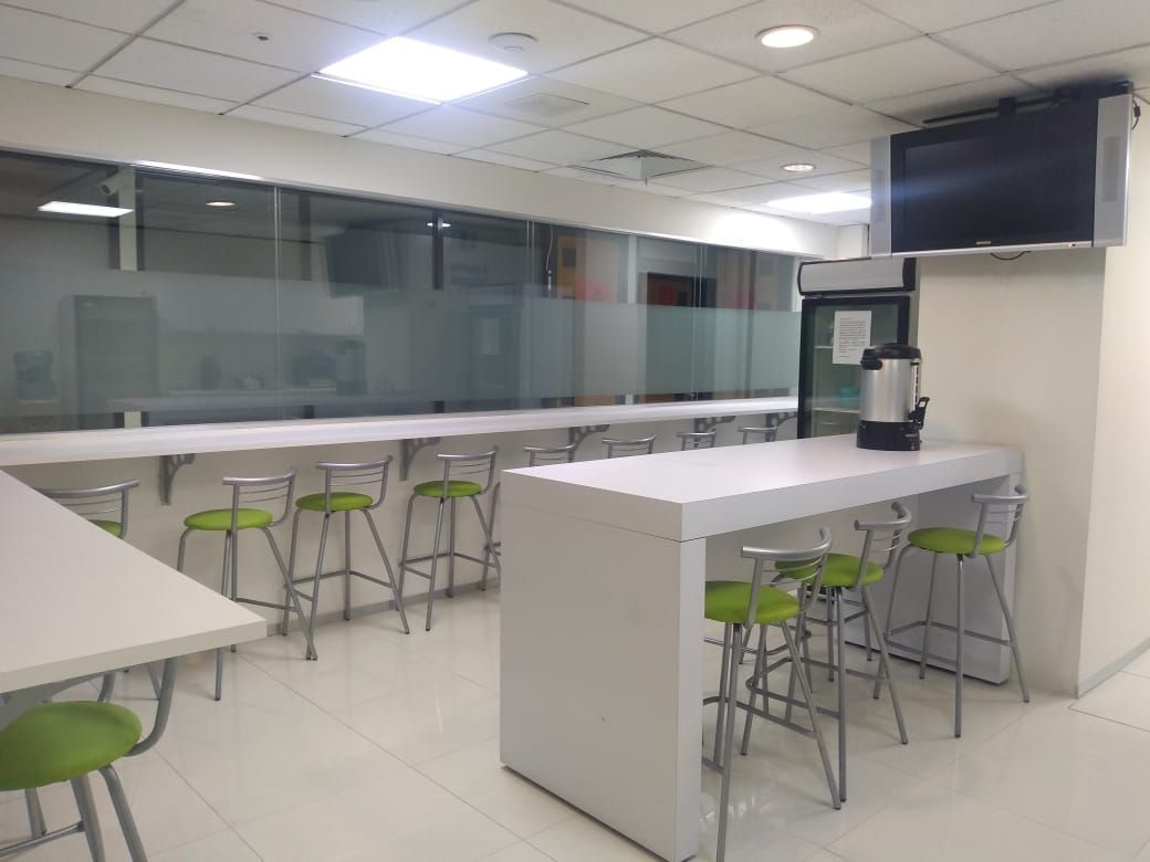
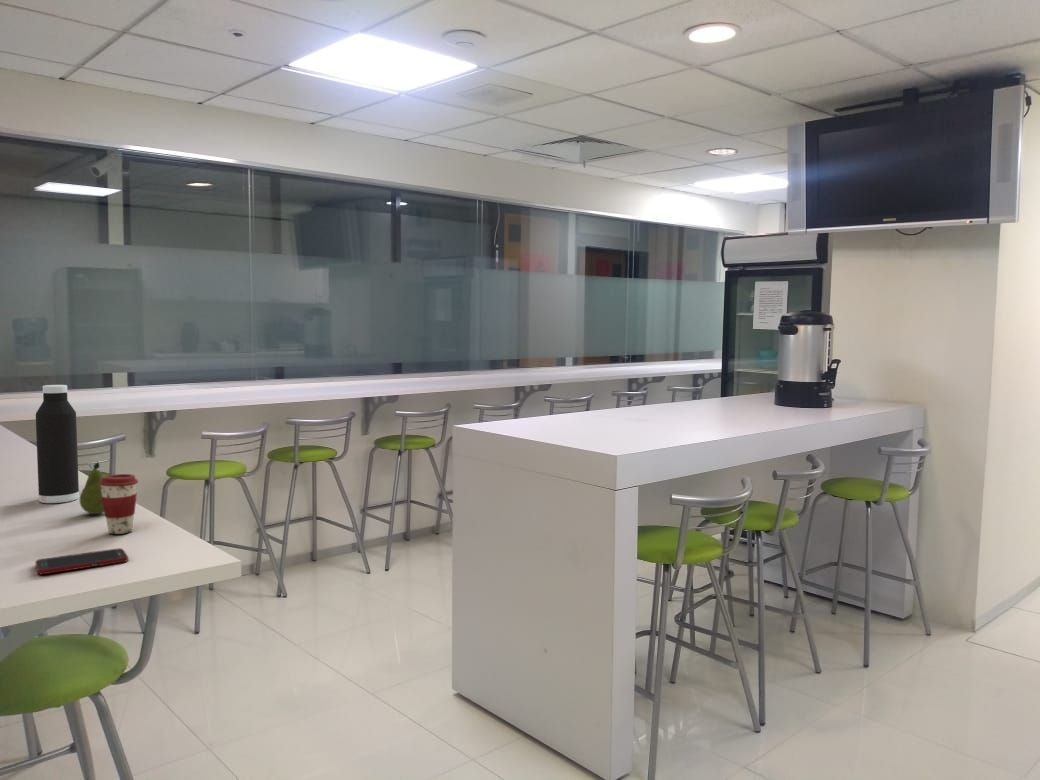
+ cell phone [34,547,129,575]
+ water bottle [35,384,80,504]
+ coffee cup [99,473,139,535]
+ fruit [79,461,104,515]
